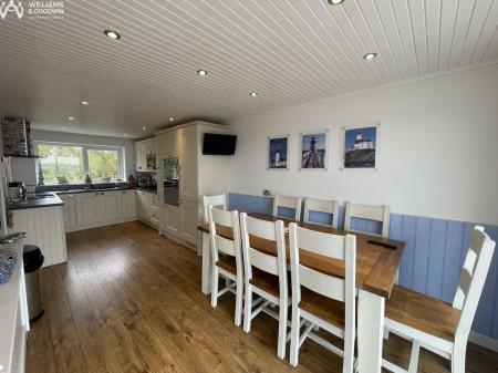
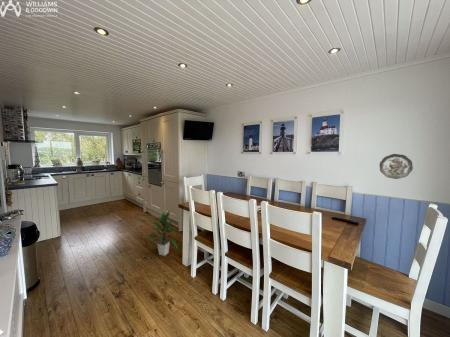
+ decorative plate [379,153,414,180]
+ indoor plant [145,210,179,257]
